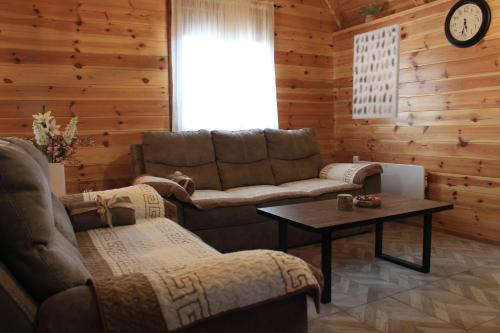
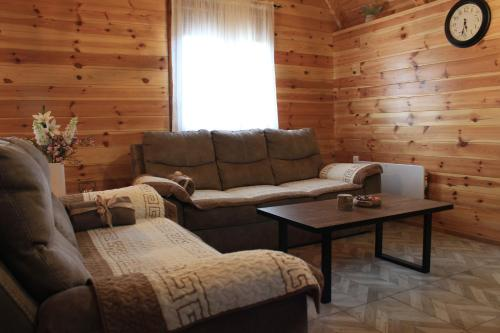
- wall art [352,23,402,120]
